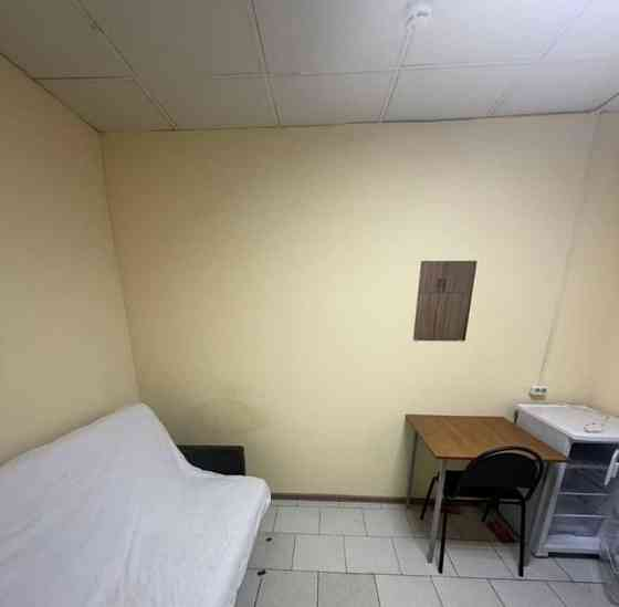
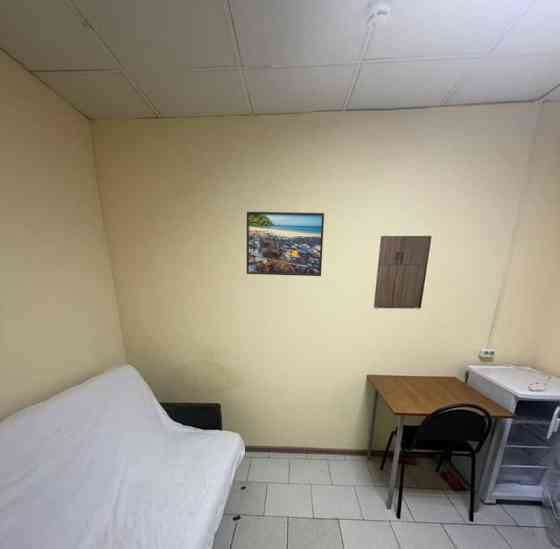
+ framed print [246,211,325,277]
